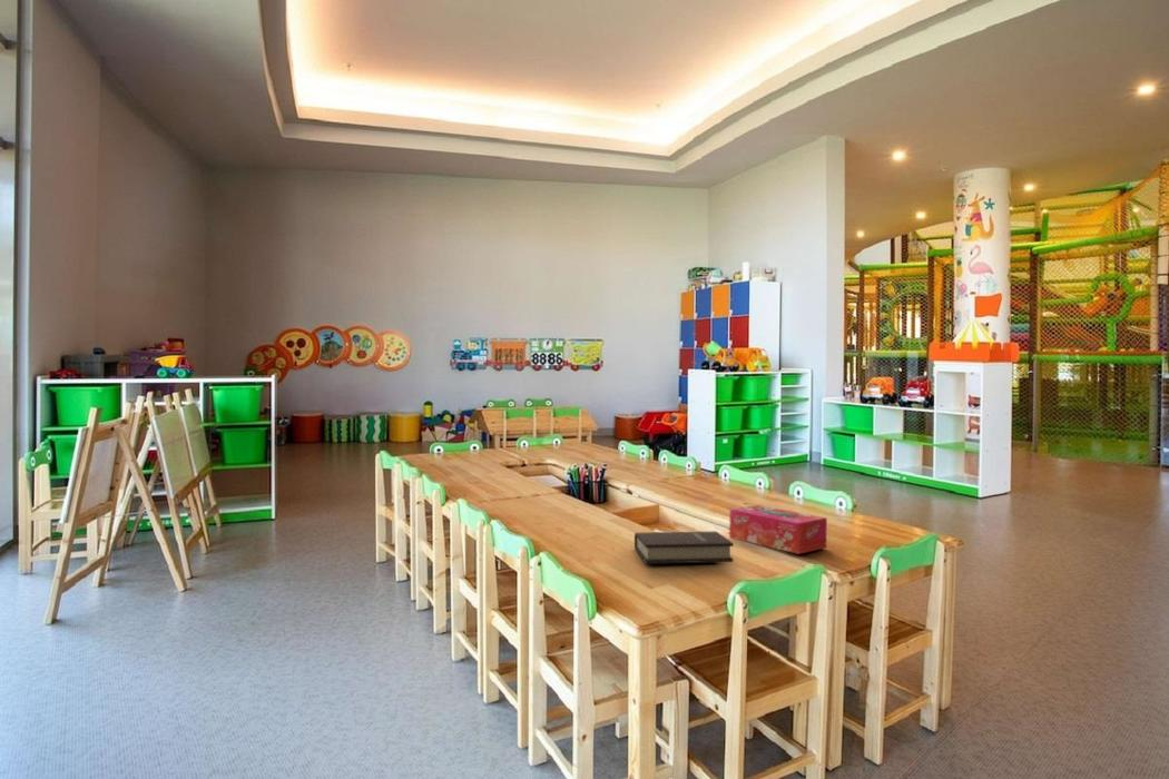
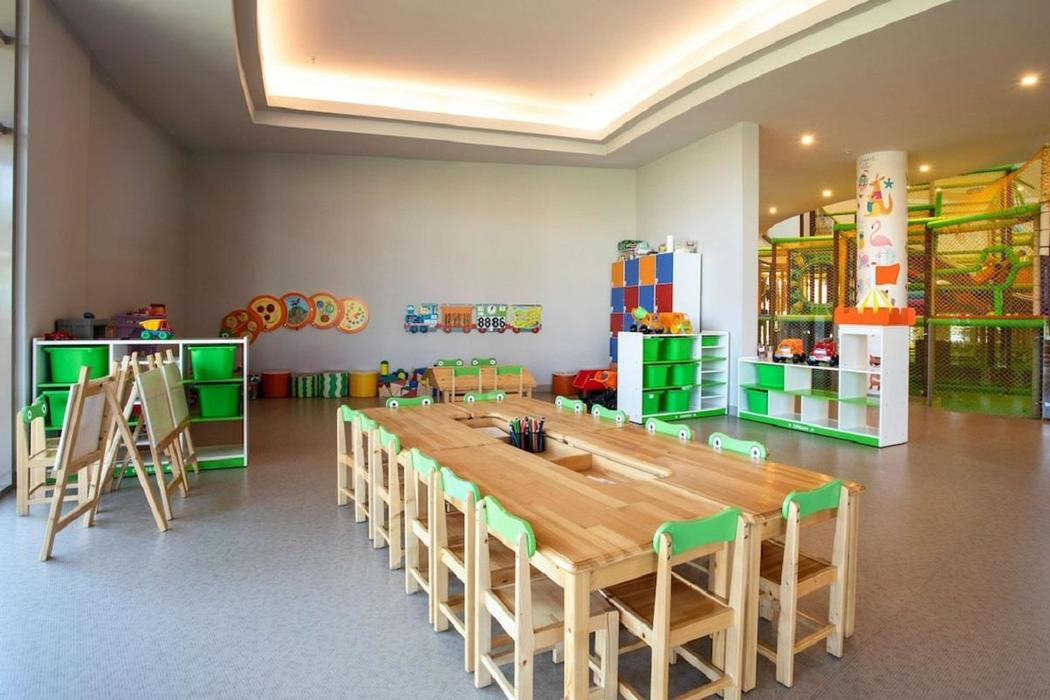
- book [633,531,735,565]
- tissue box [728,504,828,555]
